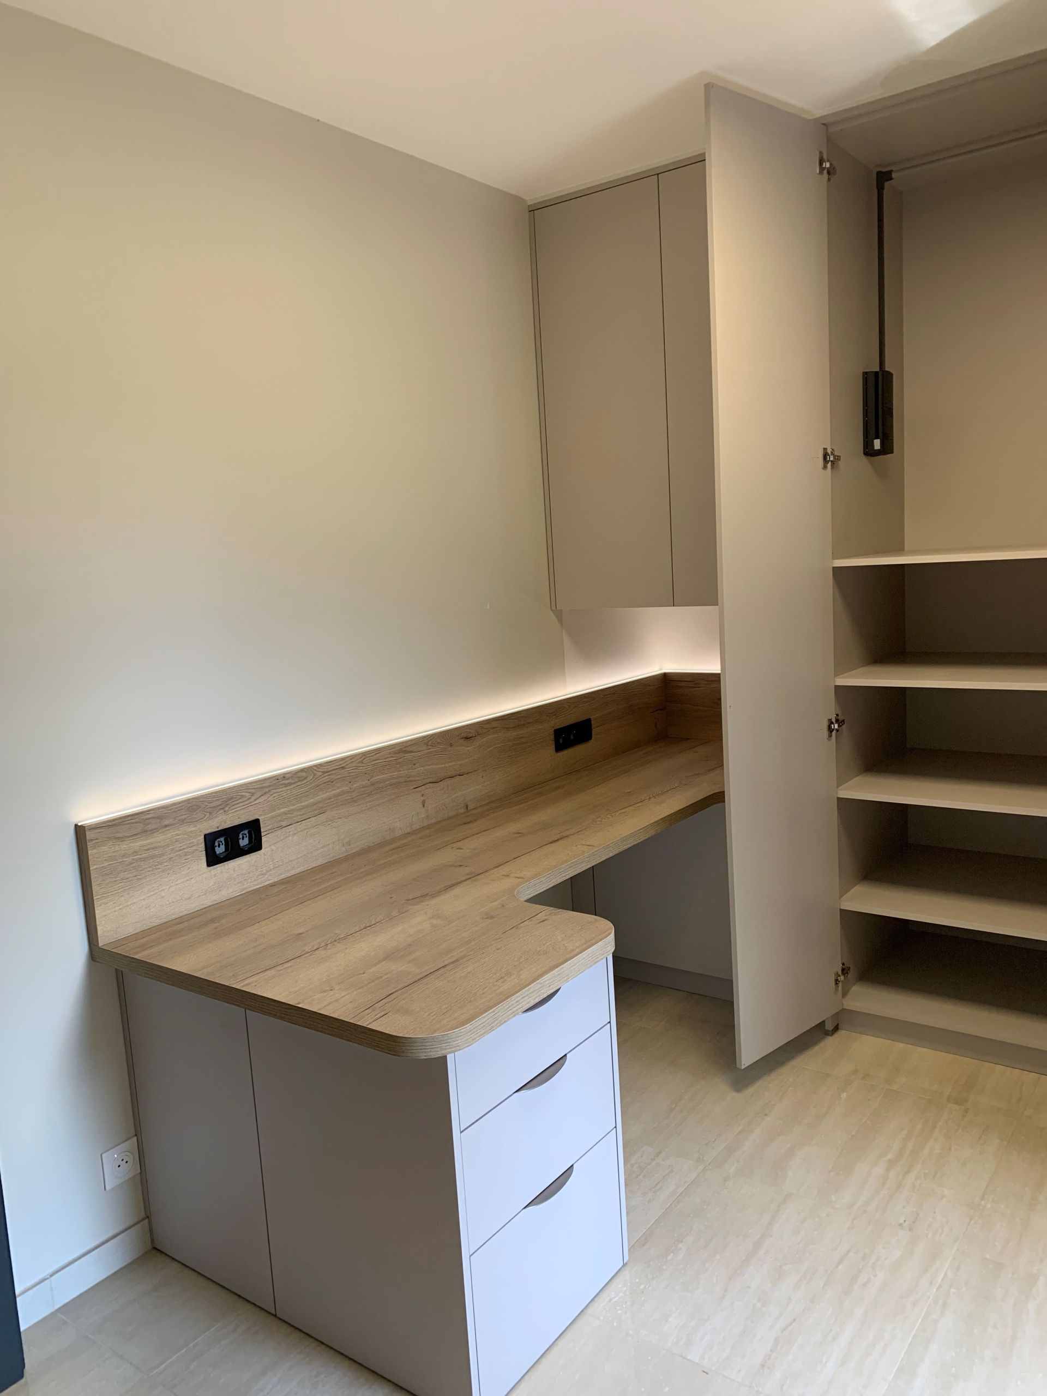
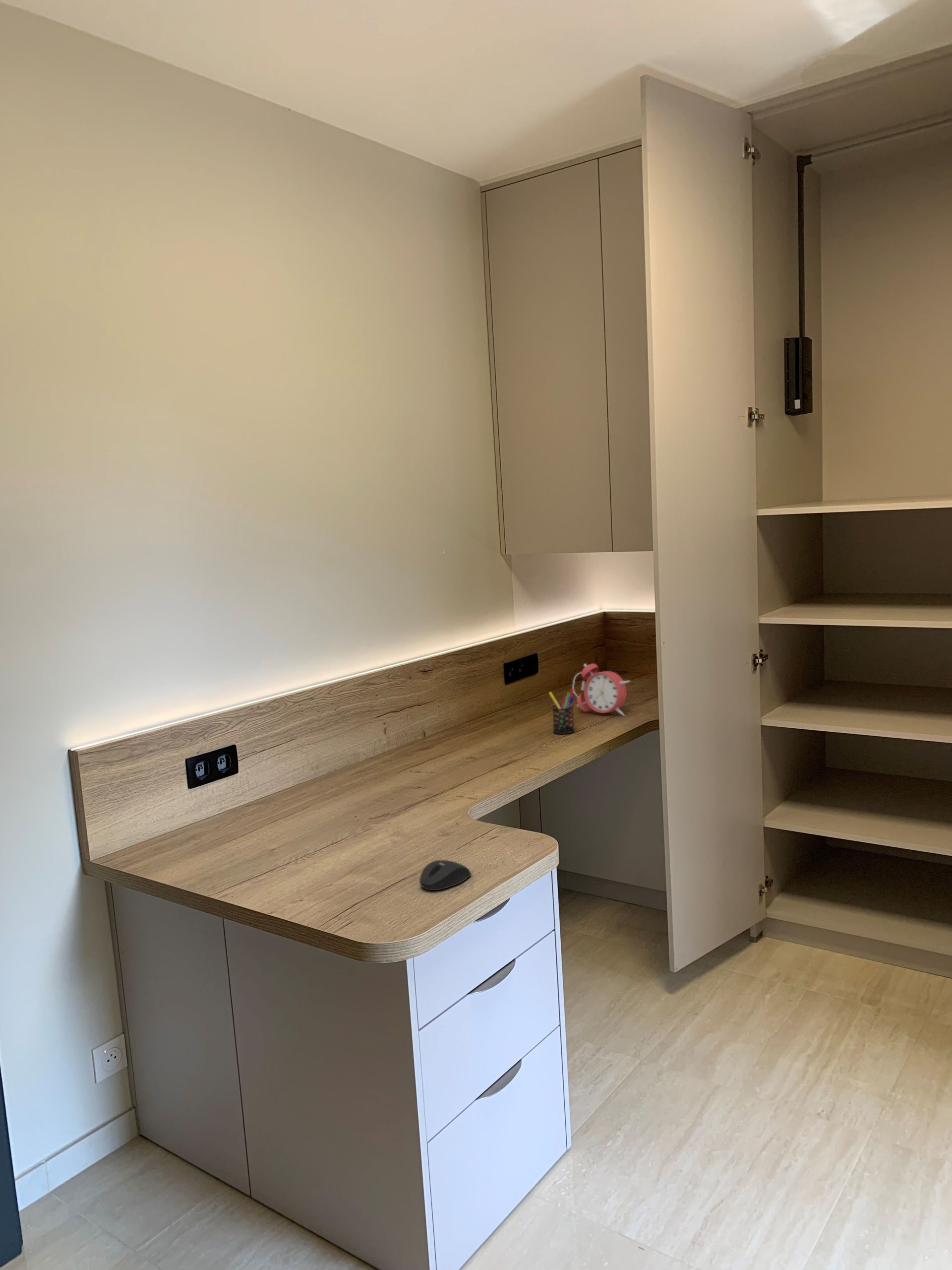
+ pen holder [548,688,575,734]
+ mouse [419,860,472,891]
+ alarm clock [572,663,631,717]
